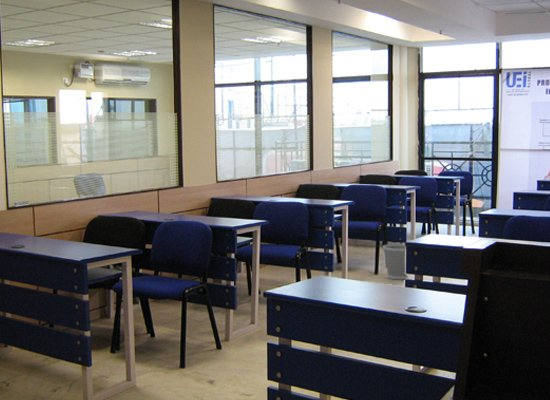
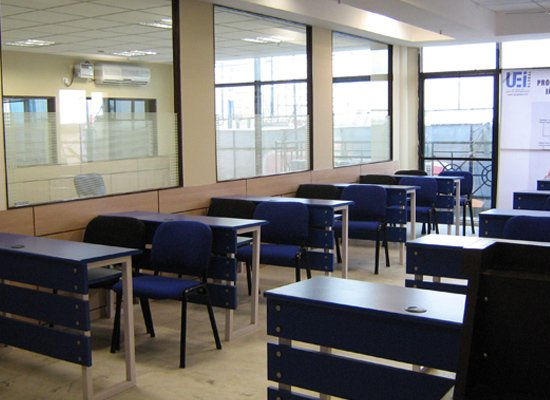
- wastebasket [382,243,409,280]
